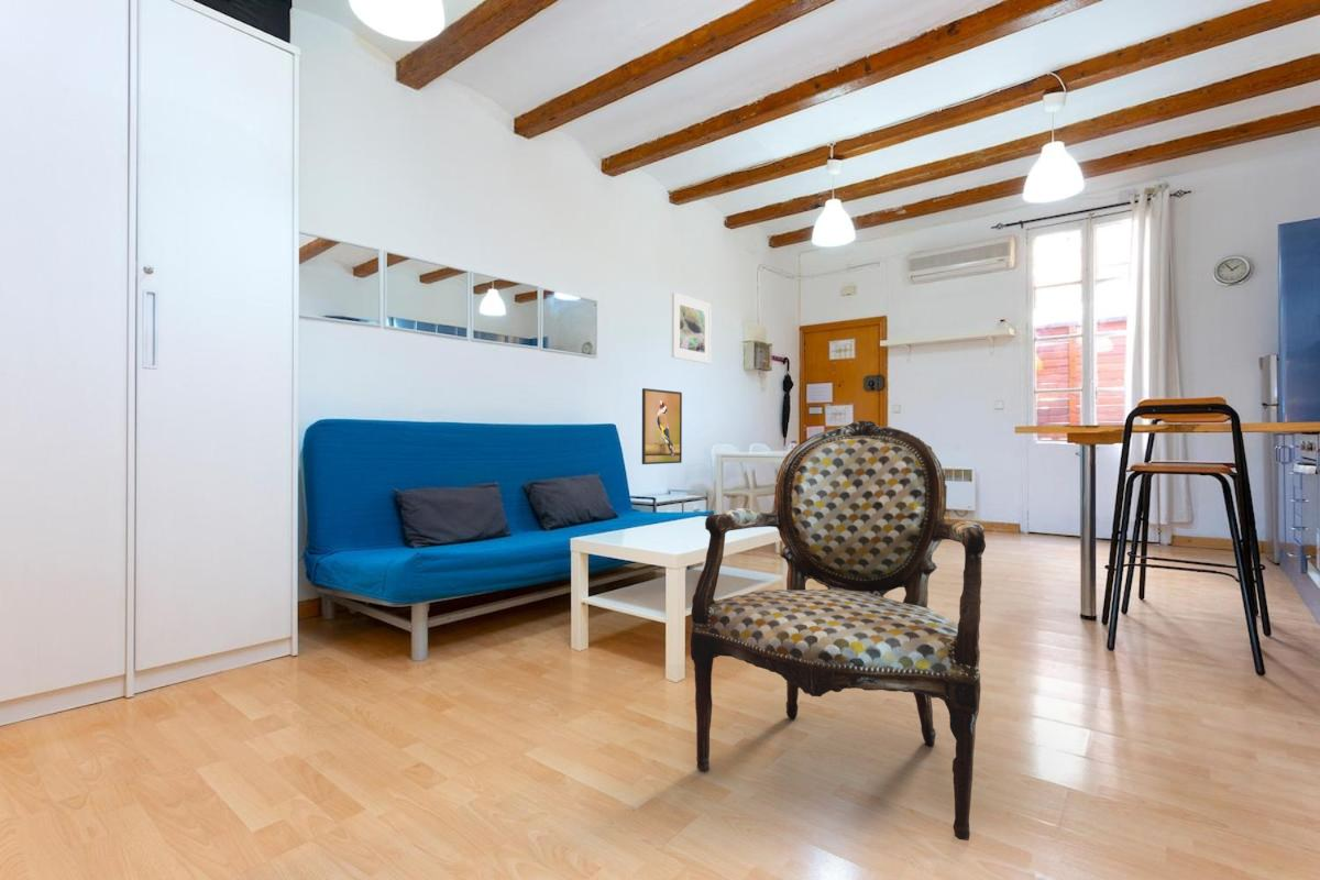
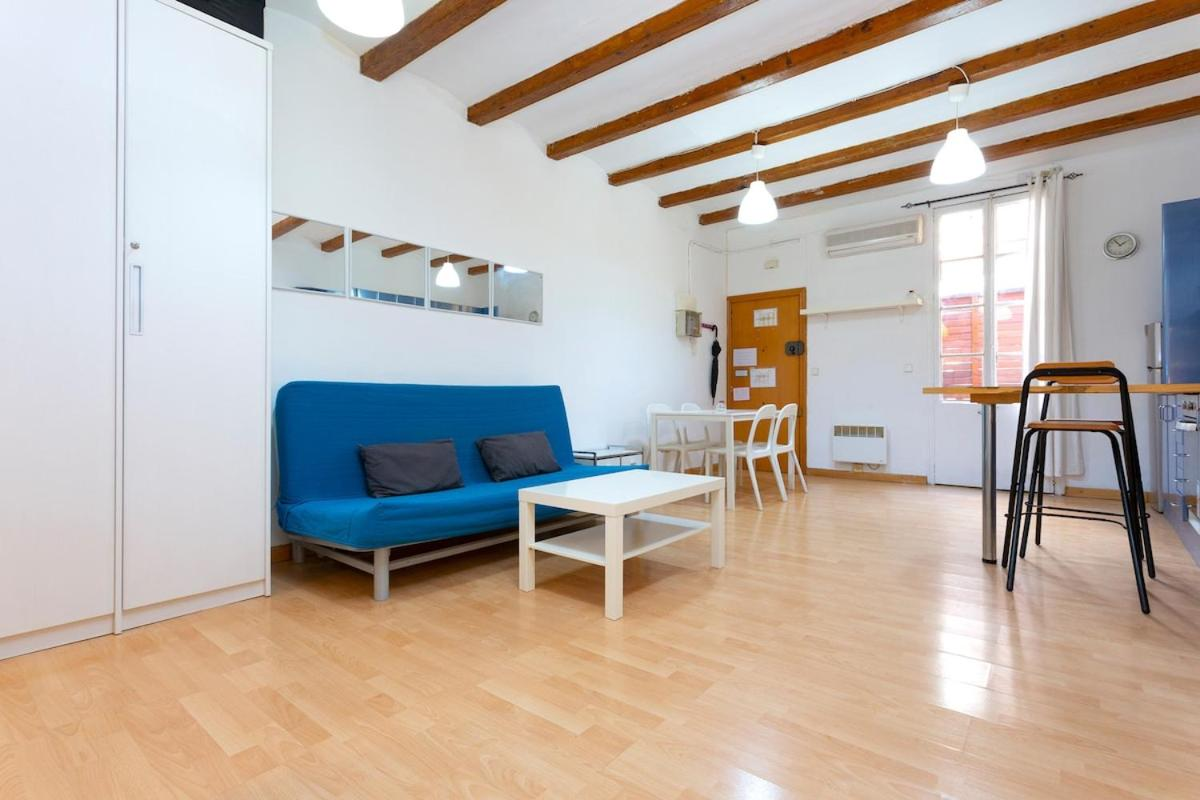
- armchair [690,419,987,842]
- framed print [641,387,683,465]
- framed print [671,292,712,365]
